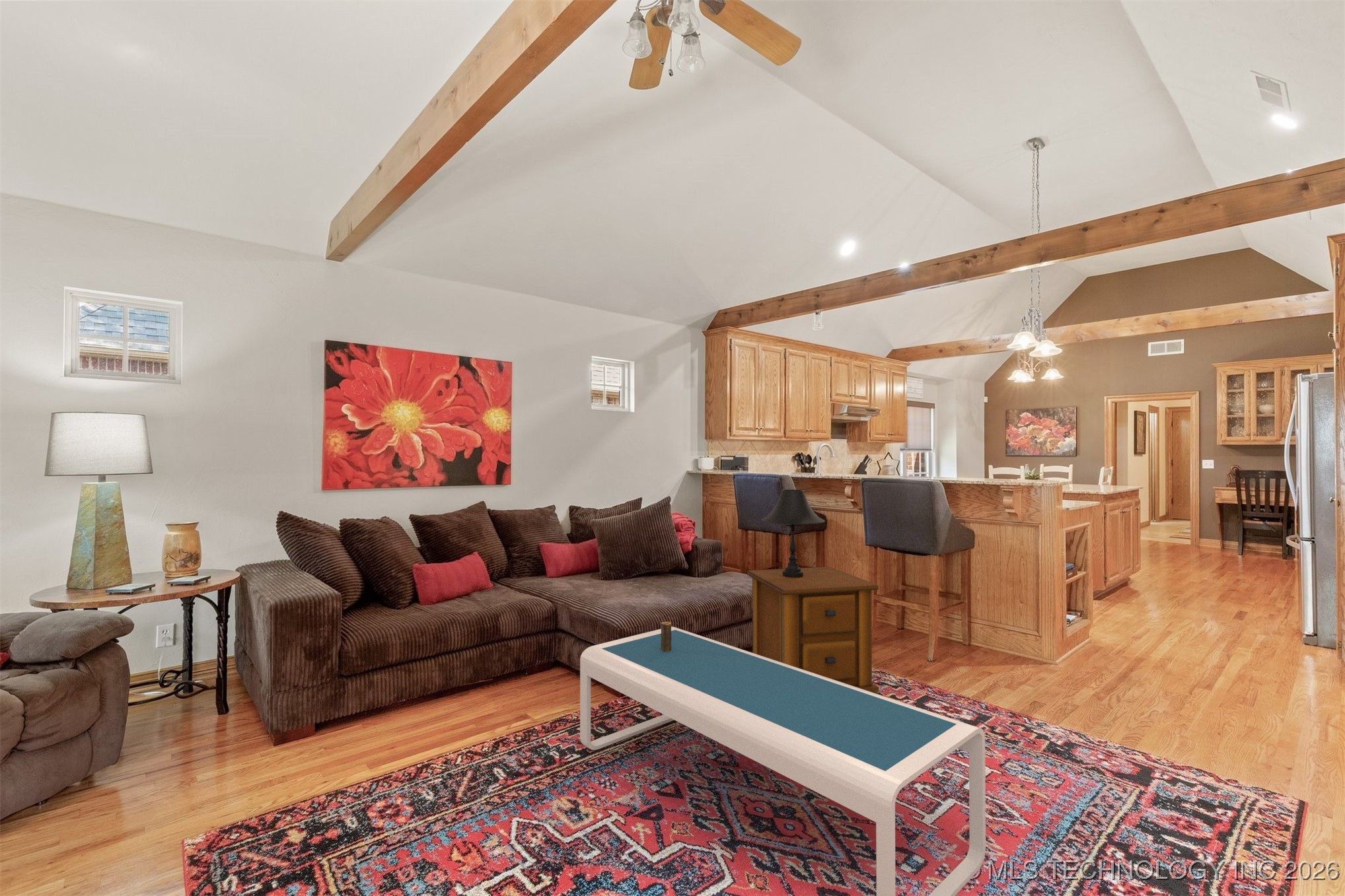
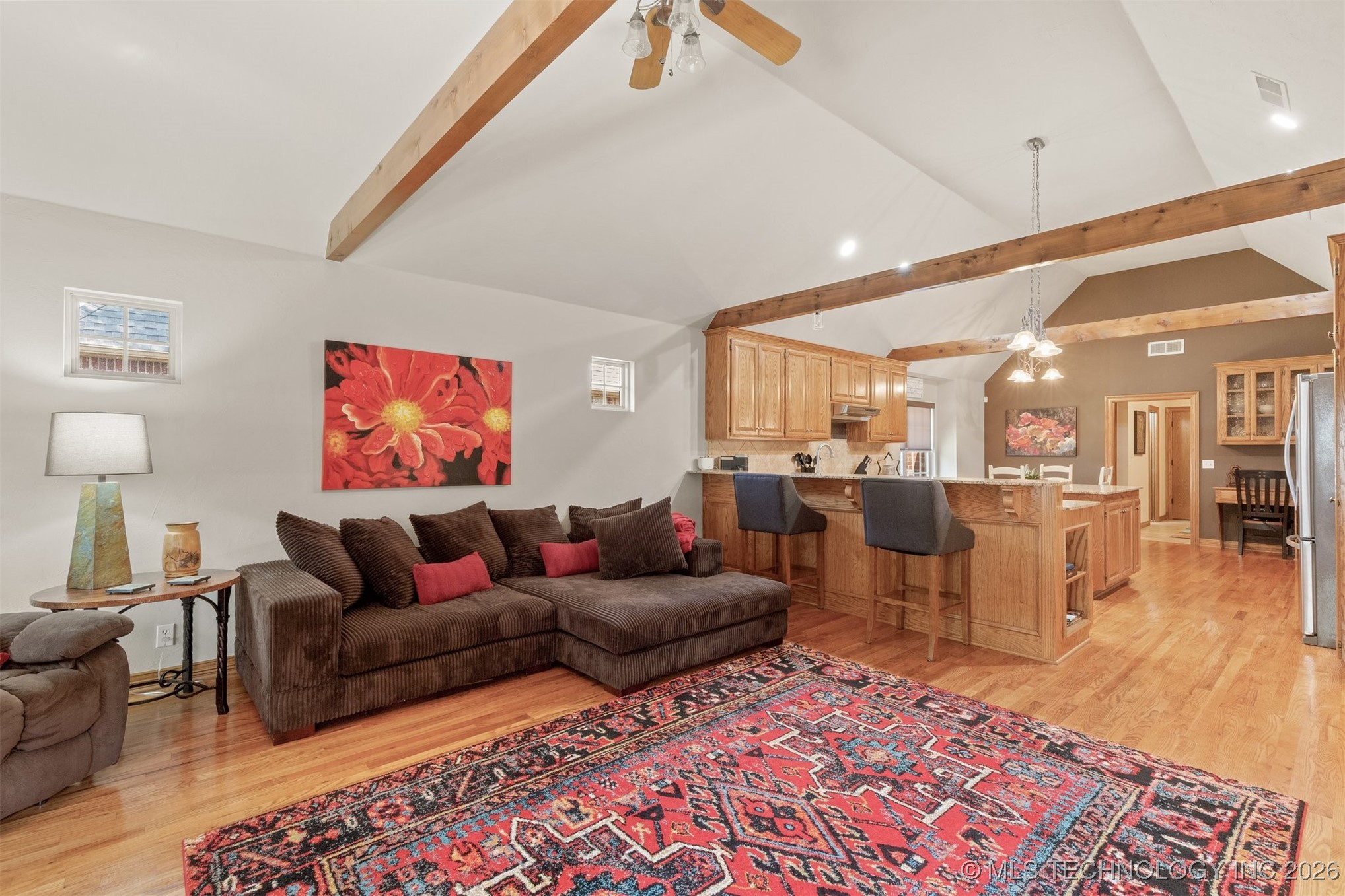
- side table [746,566,879,693]
- table lamp [760,489,826,578]
- candle [660,621,672,652]
- coffee table [579,626,986,896]
